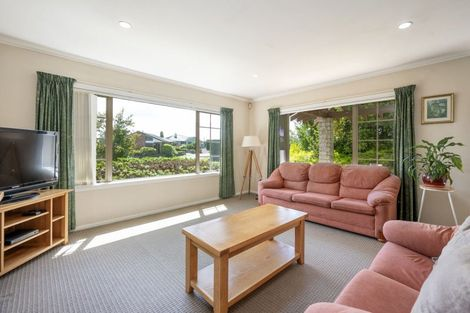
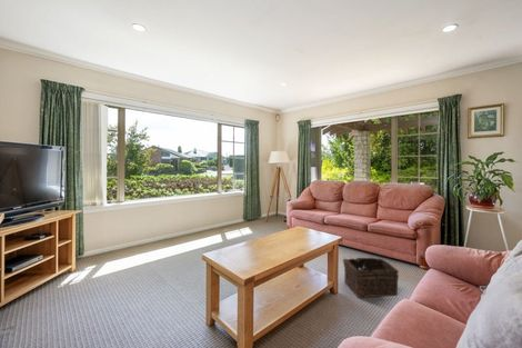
+ basket [342,257,400,298]
